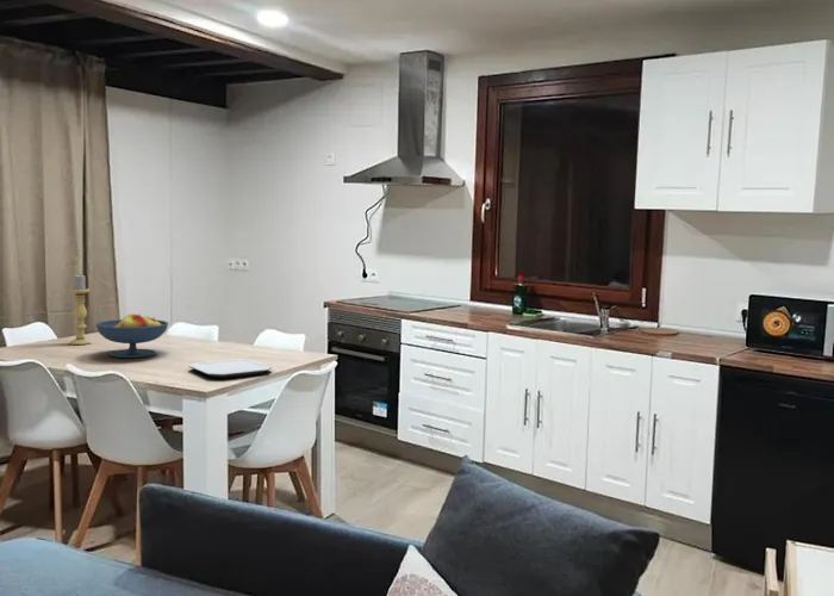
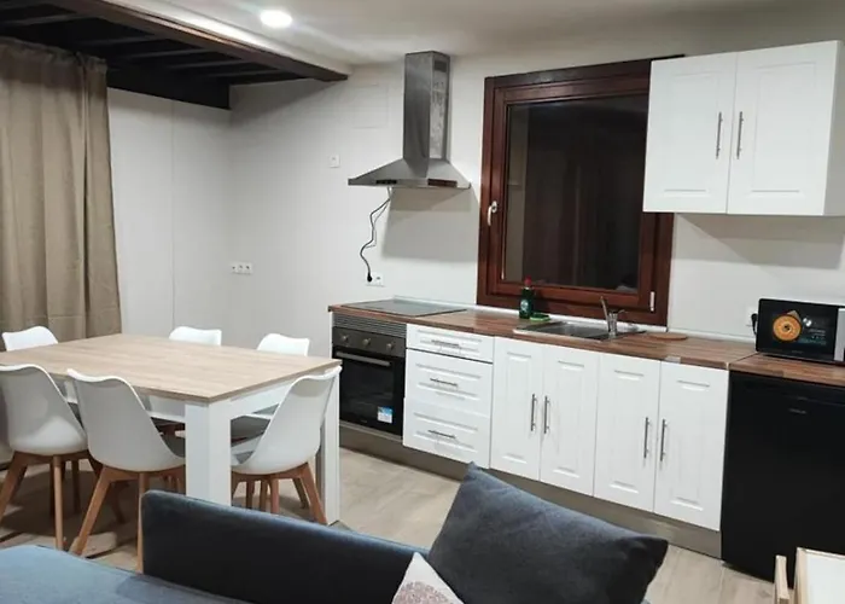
- fruit bowl [94,313,169,359]
- plate [188,358,273,379]
- candle holder [69,274,92,346]
